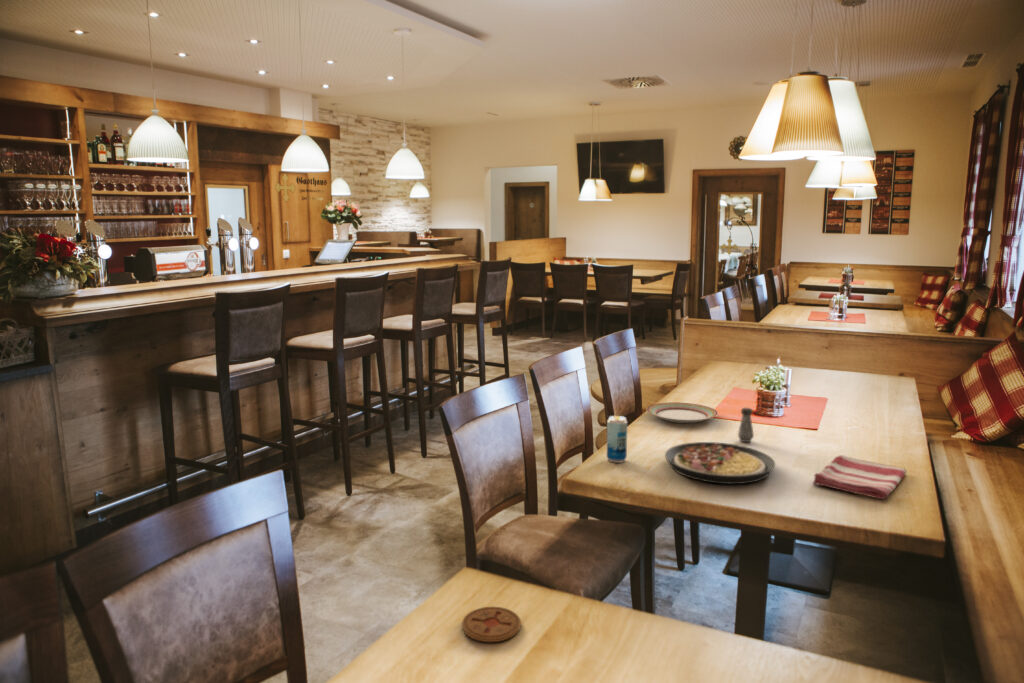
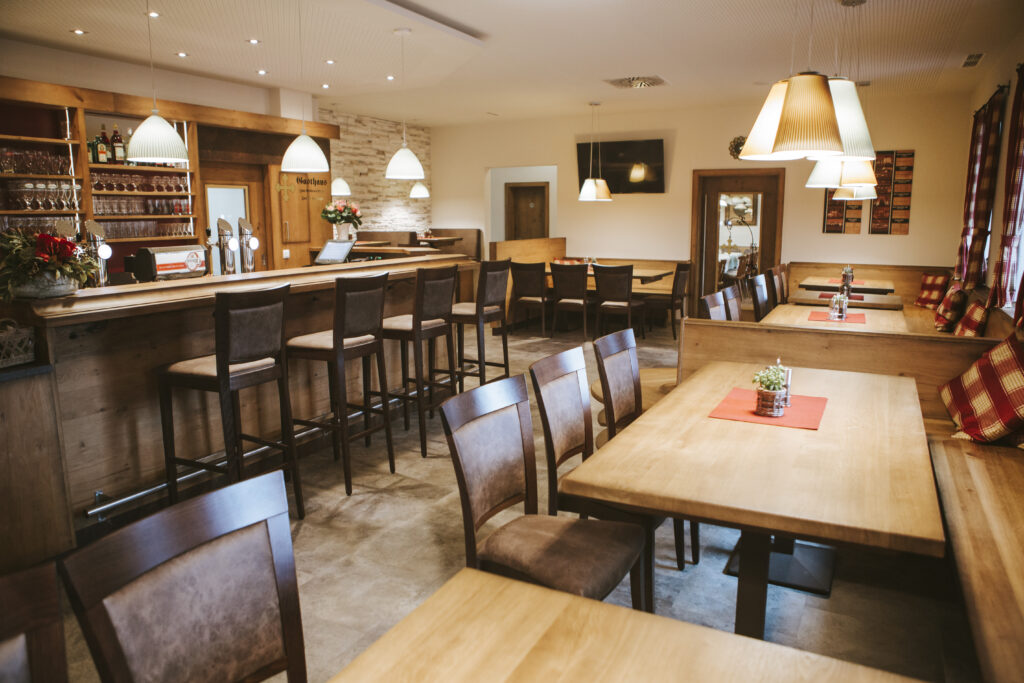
- salt shaker [737,407,755,443]
- coaster [461,606,522,643]
- beverage can [606,415,628,464]
- dish towel [812,454,908,500]
- plate [664,441,776,485]
- plate [646,401,719,424]
